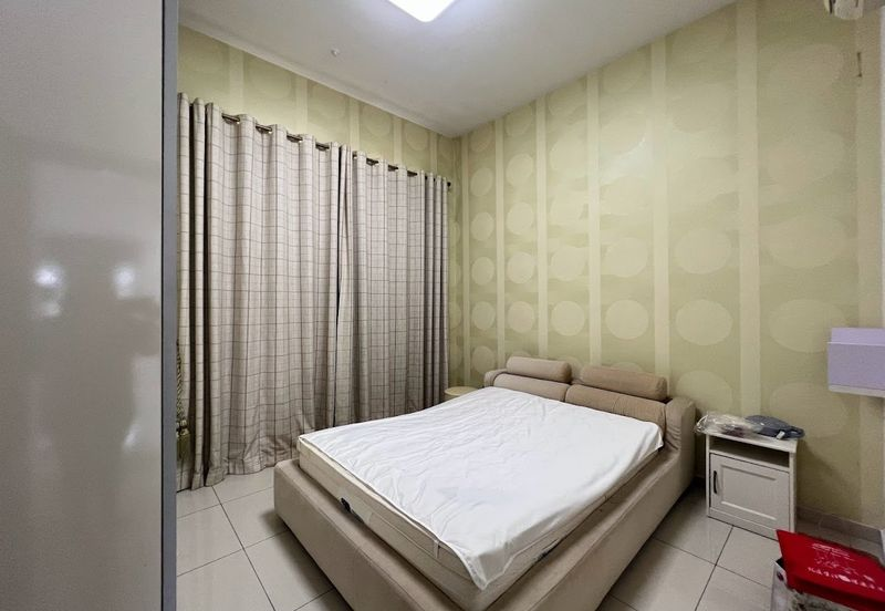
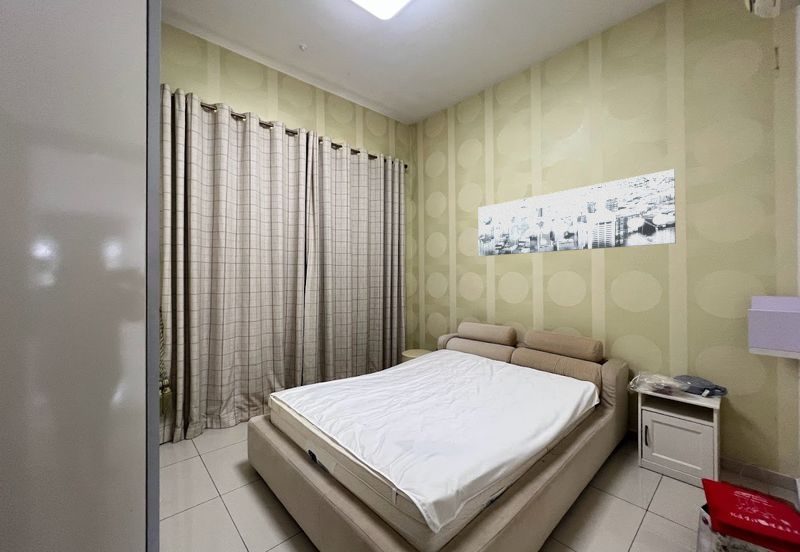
+ wall art [477,168,677,257]
